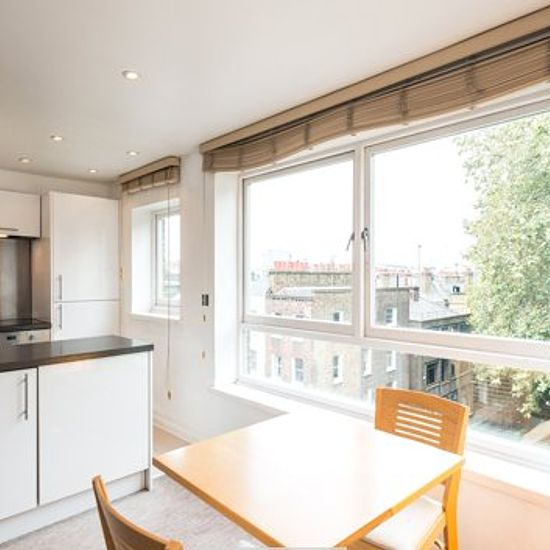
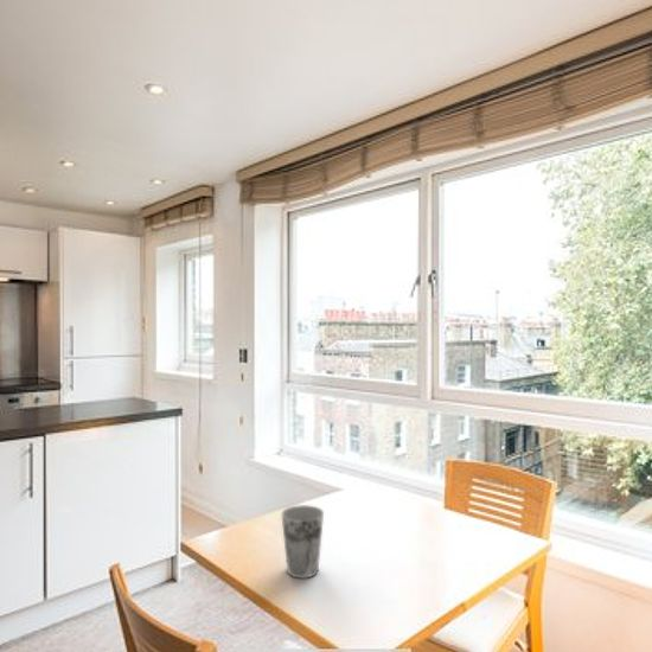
+ cup [280,504,325,580]
